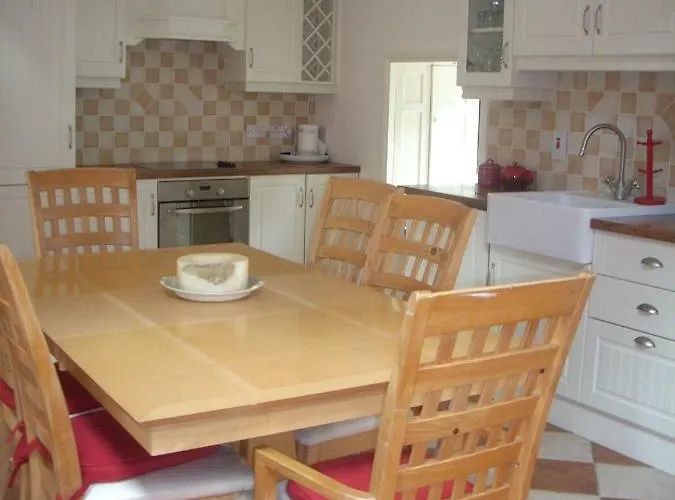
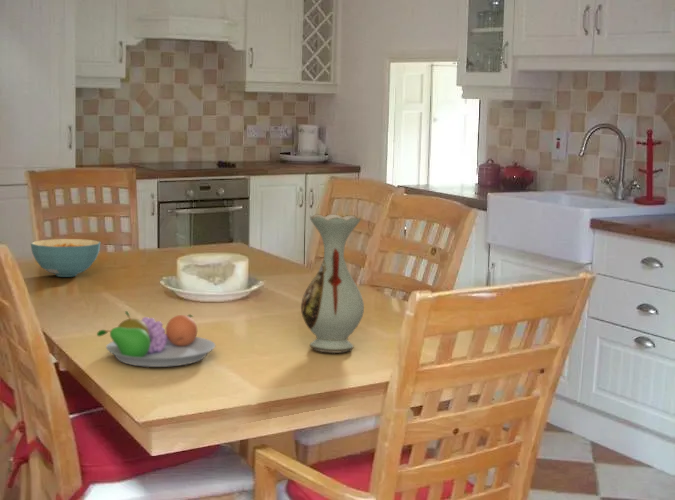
+ cereal bowl [30,238,101,278]
+ fruit bowl [96,310,216,368]
+ vase [300,213,365,354]
